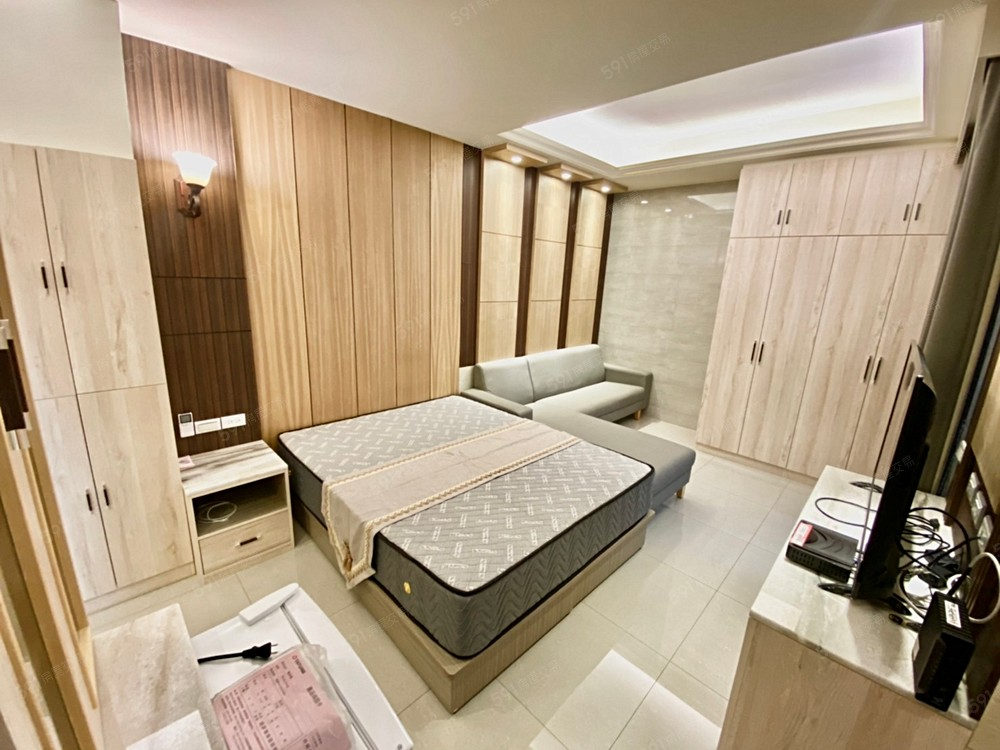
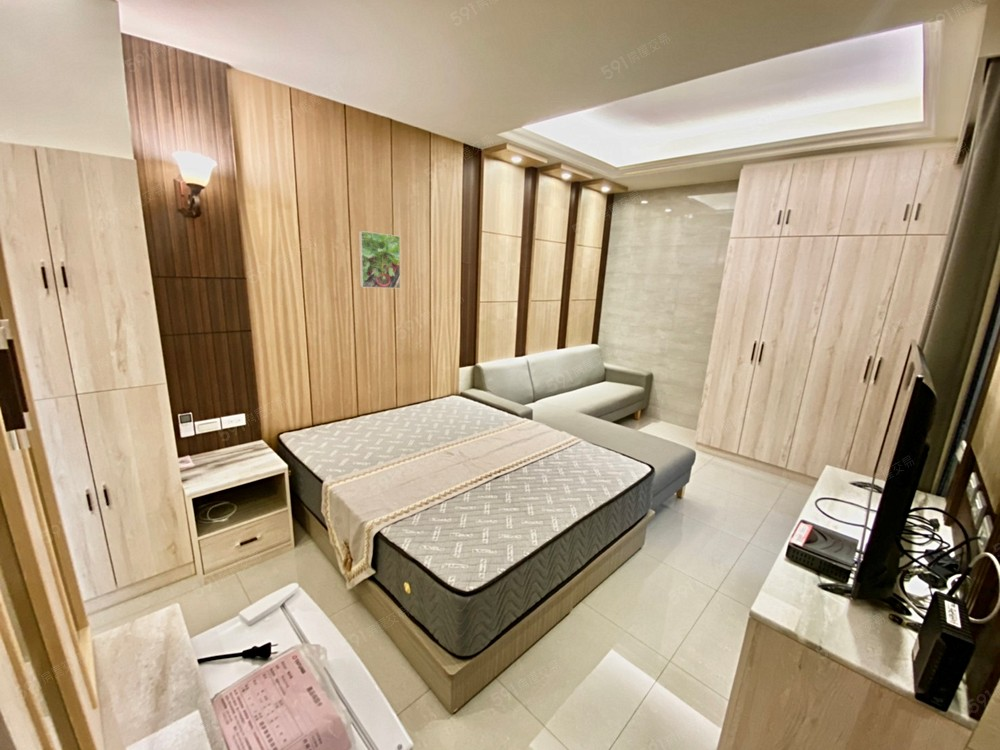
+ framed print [358,230,401,289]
